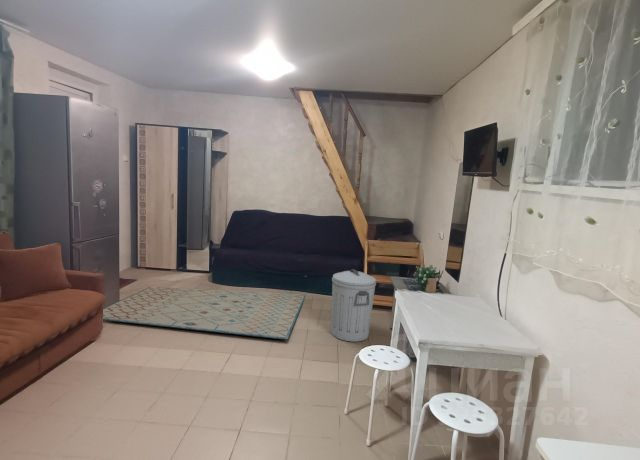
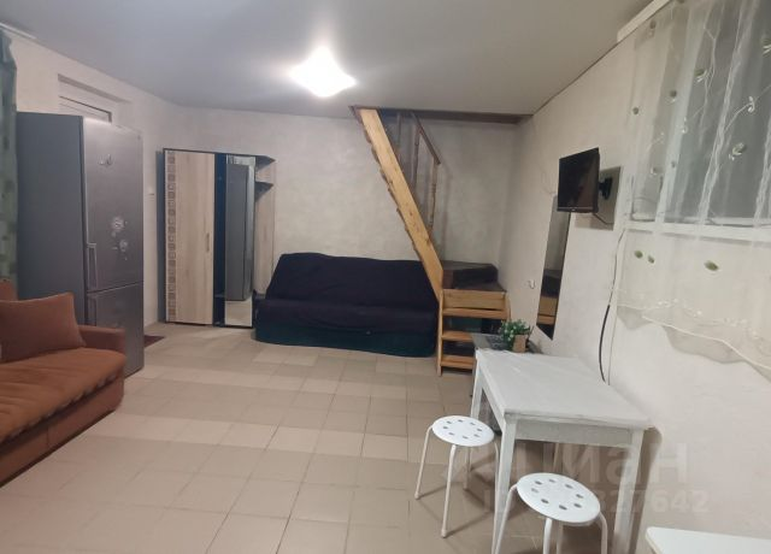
- rug [102,286,307,341]
- trash can [330,268,377,342]
